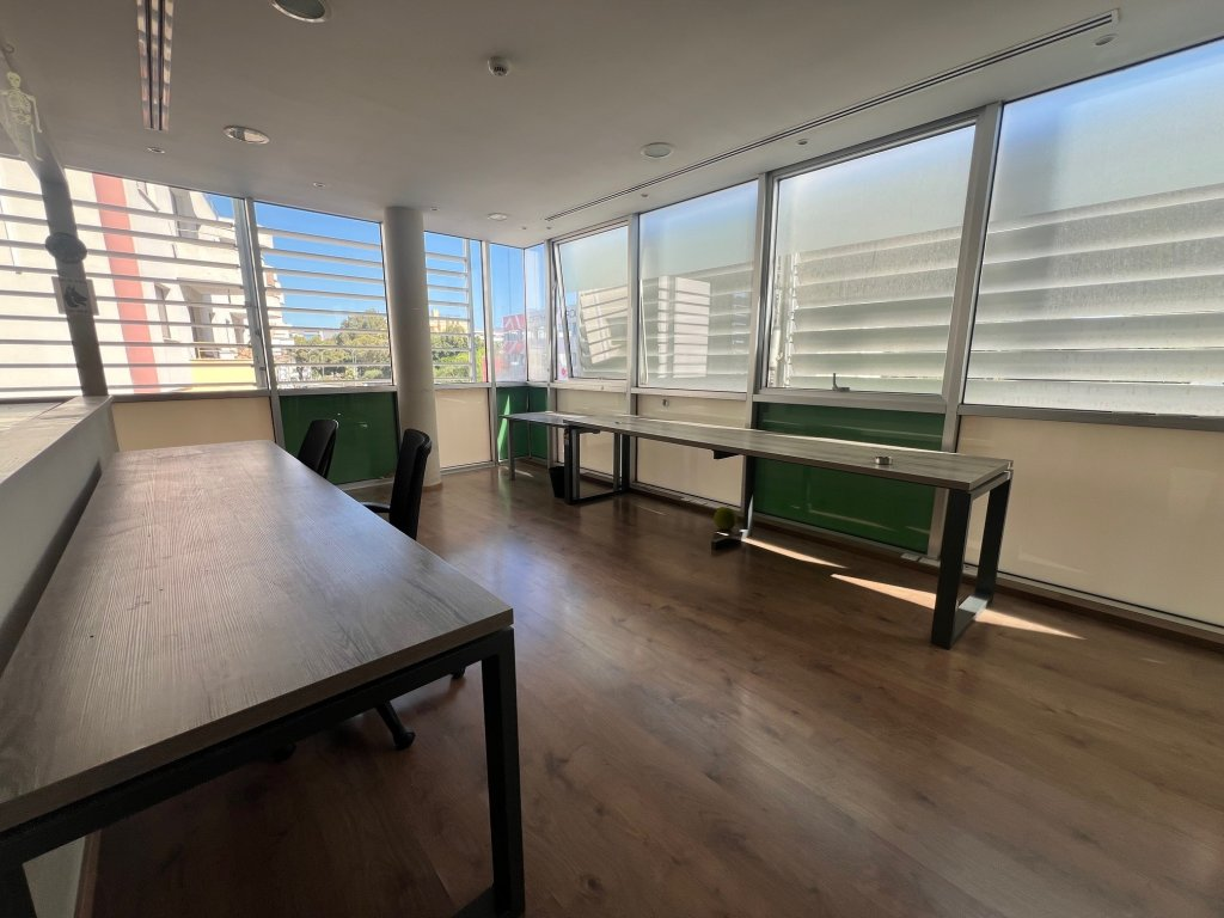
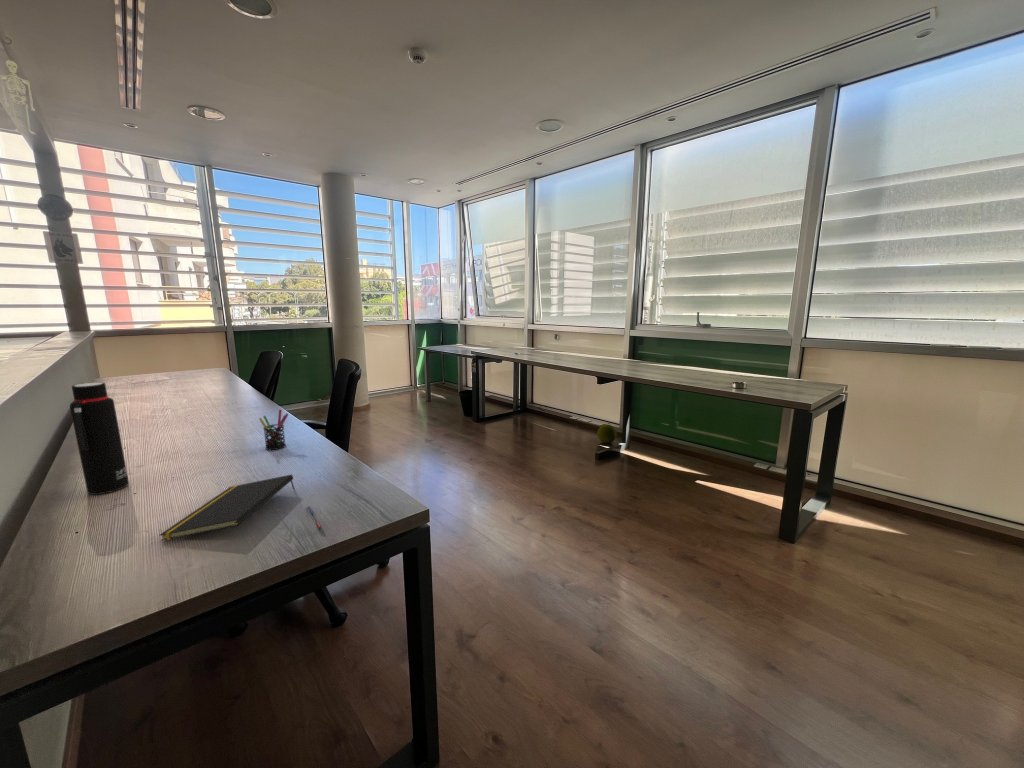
+ notepad [158,474,296,542]
+ water bottle [69,382,130,495]
+ pen holder [258,408,289,451]
+ pen [306,505,324,530]
